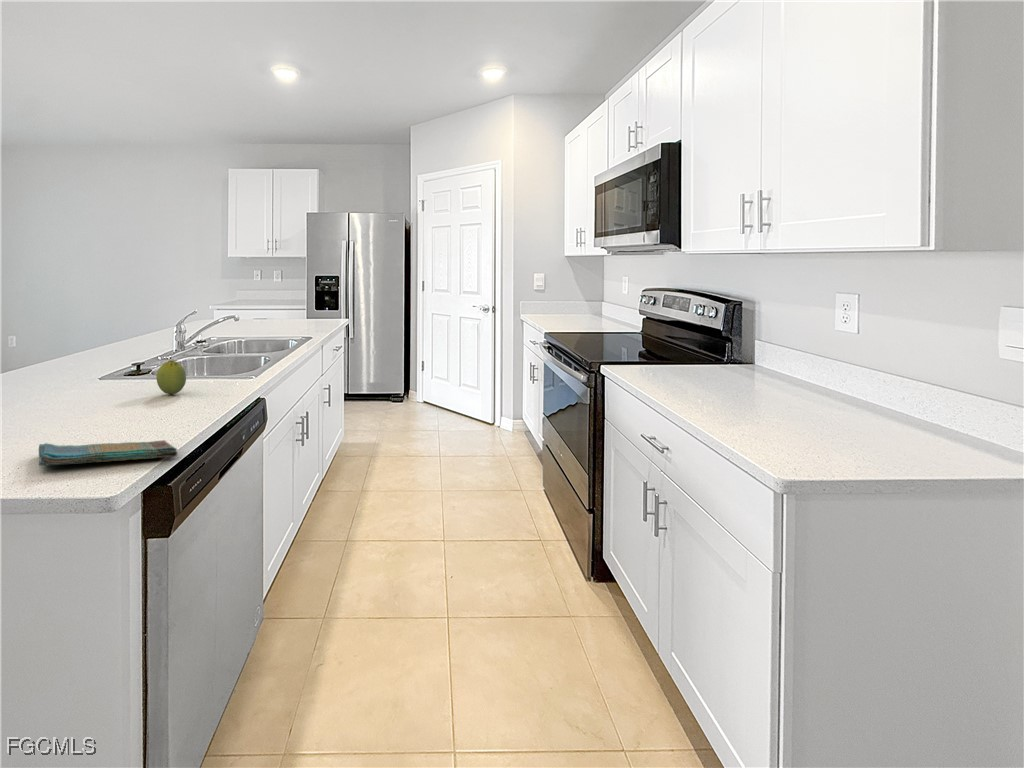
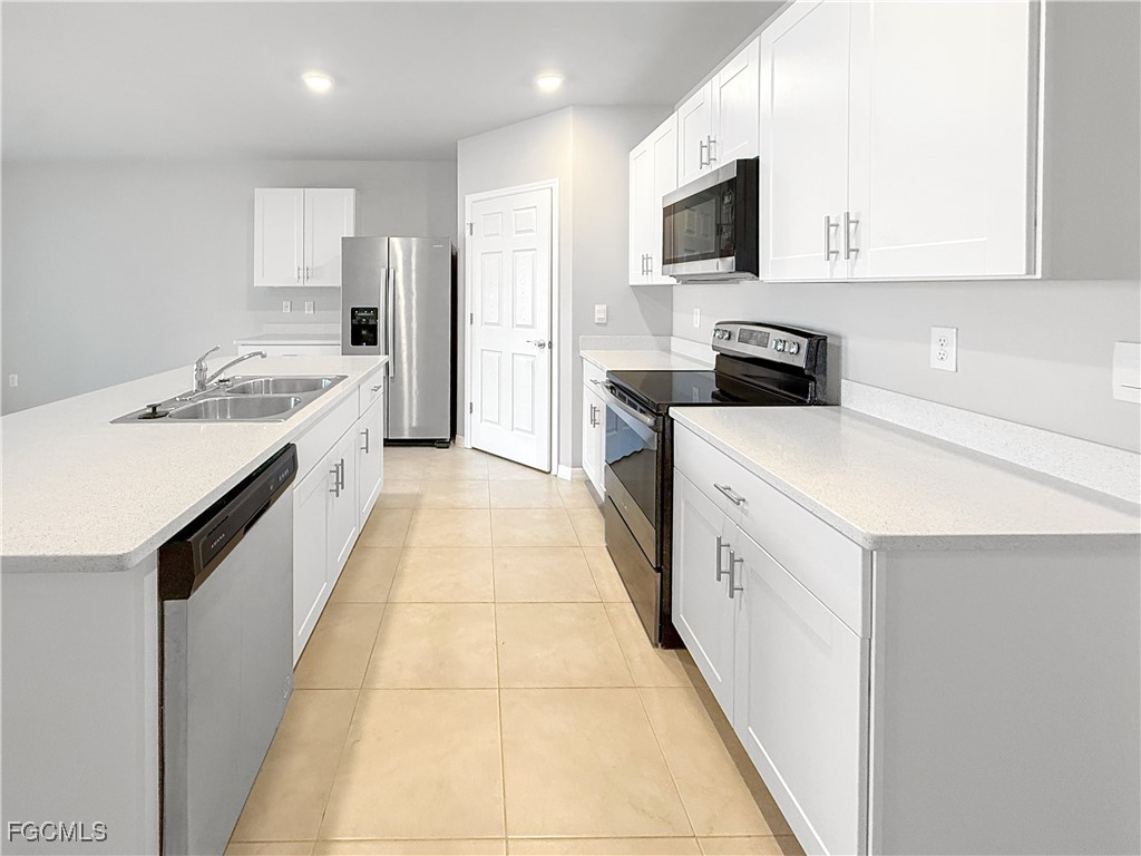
- fruit [155,359,187,395]
- dish towel [38,439,178,467]
